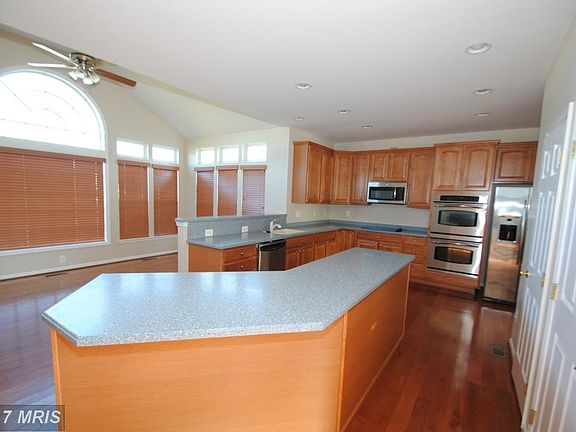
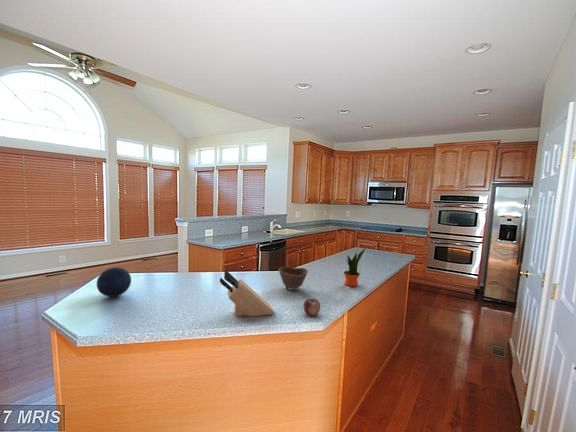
+ potted plant [343,247,366,287]
+ knife block [219,269,275,317]
+ apple [303,297,321,317]
+ bowl [278,266,309,291]
+ decorative orb [96,266,132,298]
